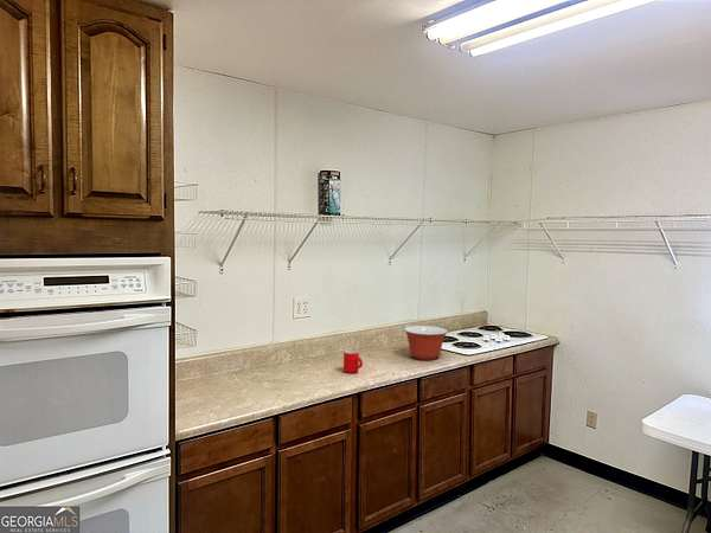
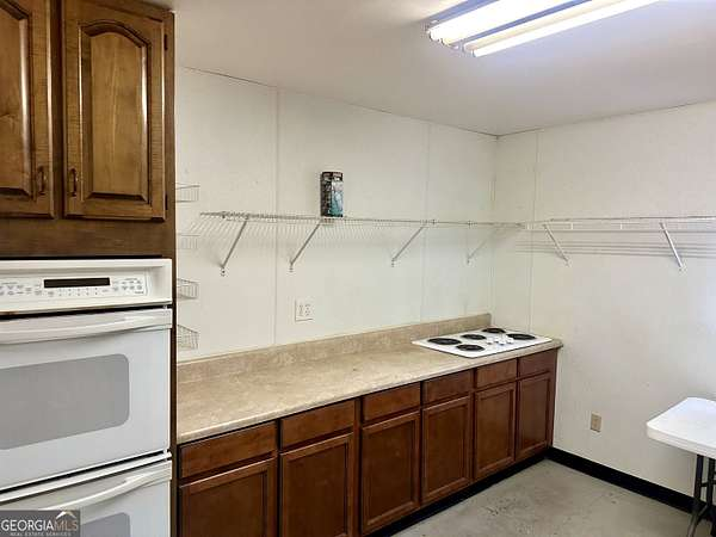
- mixing bowl [403,325,449,361]
- mug [342,349,364,374]
